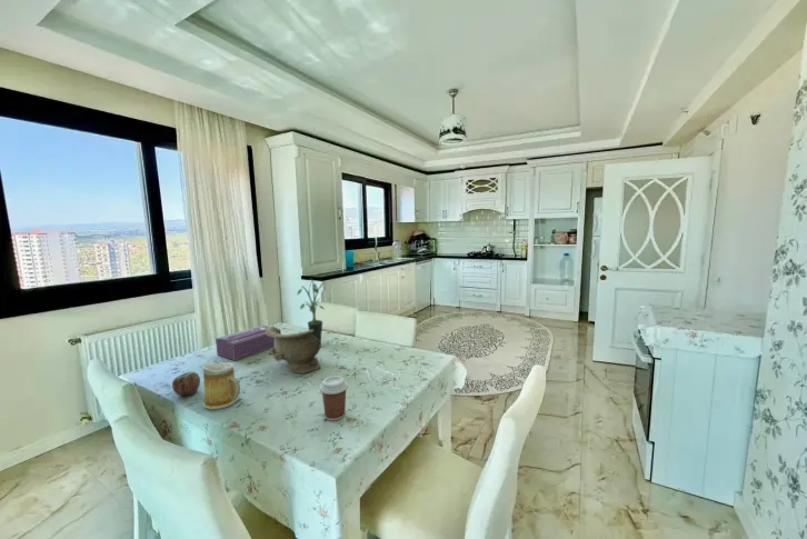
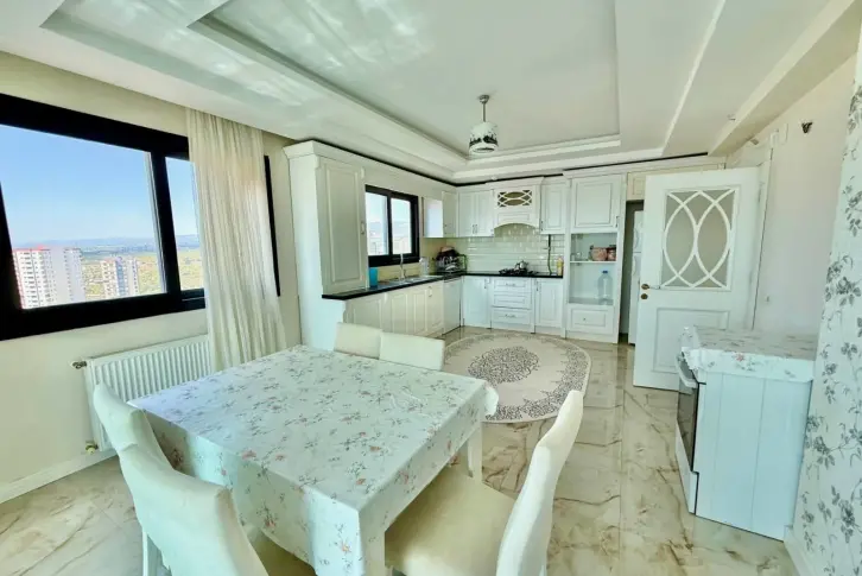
- mug [201,361,241,411]
- tissue box [215,325,282,361]
- apple [171,371,201,397]
- decorative bowl [266,326,322,375]
- potted plant [297,278,326,346]
- coffee cup [318,375,349,421]
